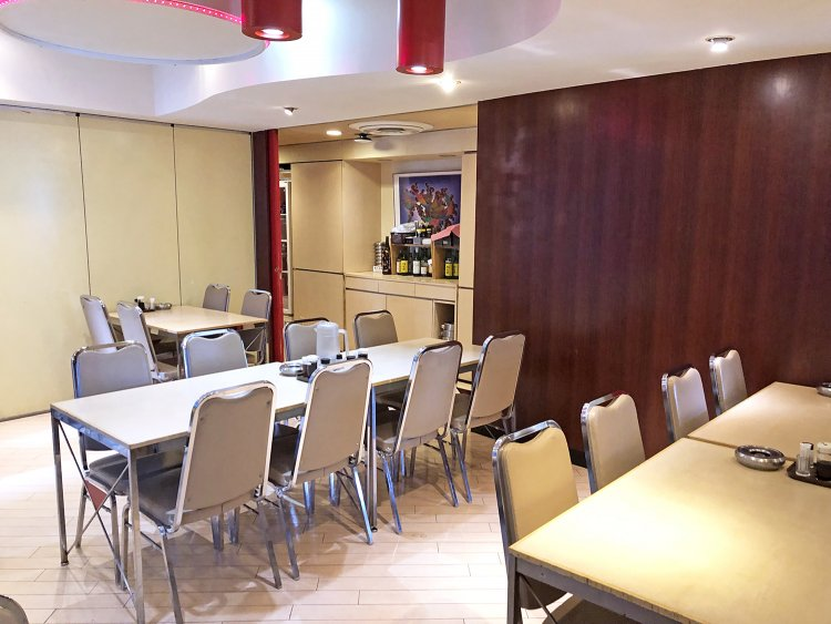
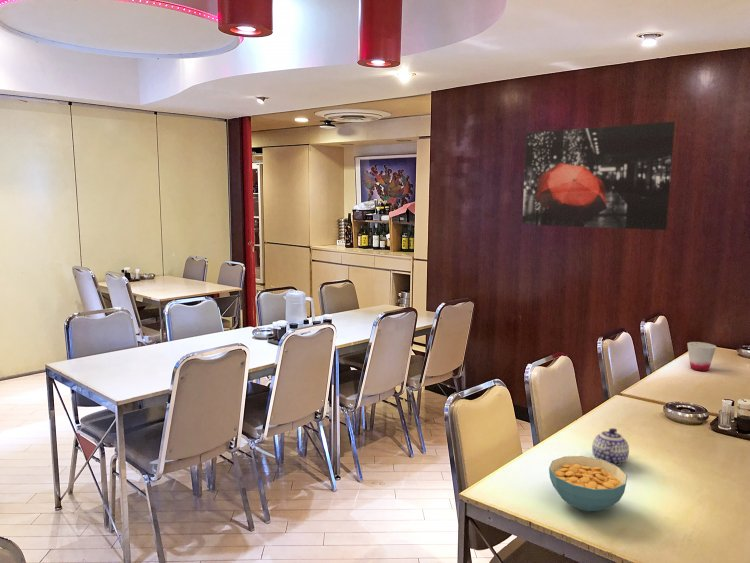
+ cereal bowl [548,455,628,512]
+ wall art [521,121,676,231]
+ teapot [591,427,630,467]
+ cup [686,341,717,372]
